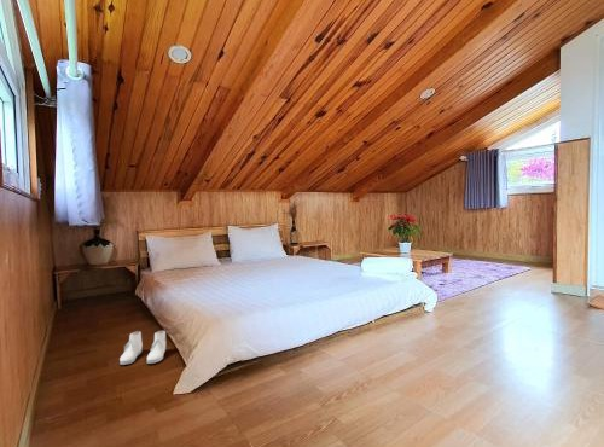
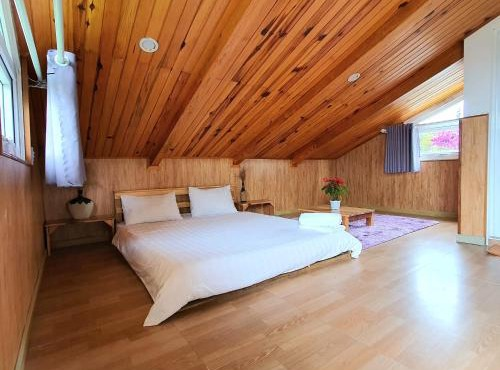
- boots [118,330,167,366]
